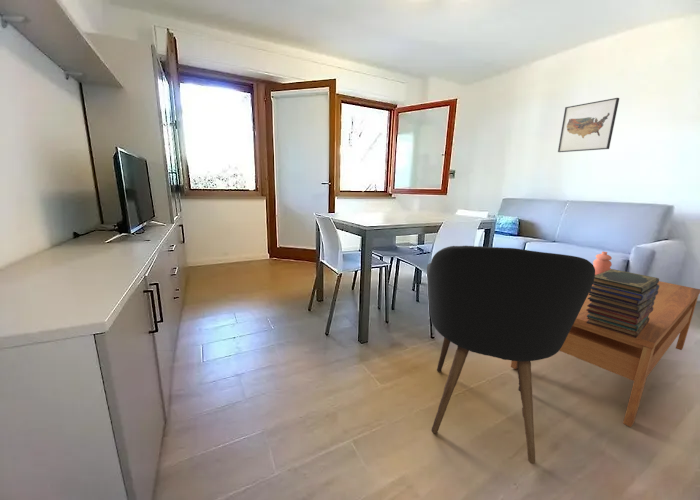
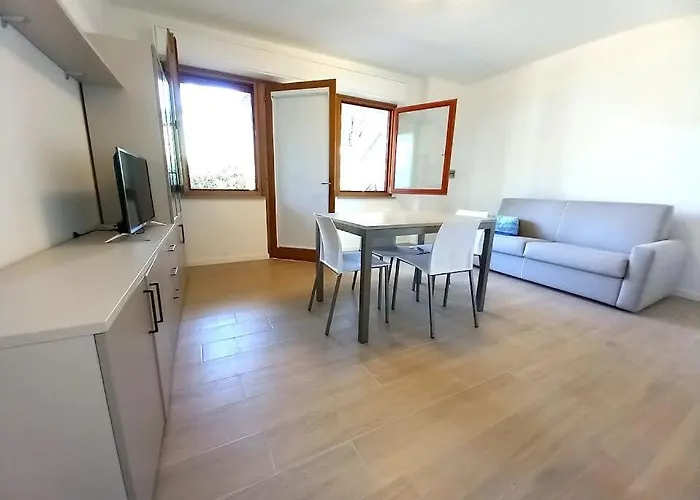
- book stack [586,268,660,338]
- wall art [557,97,620,153]
- armchair [426,245,595,465]
- coffee table [510,280,700,428]
- vase [592,251,613,285]
